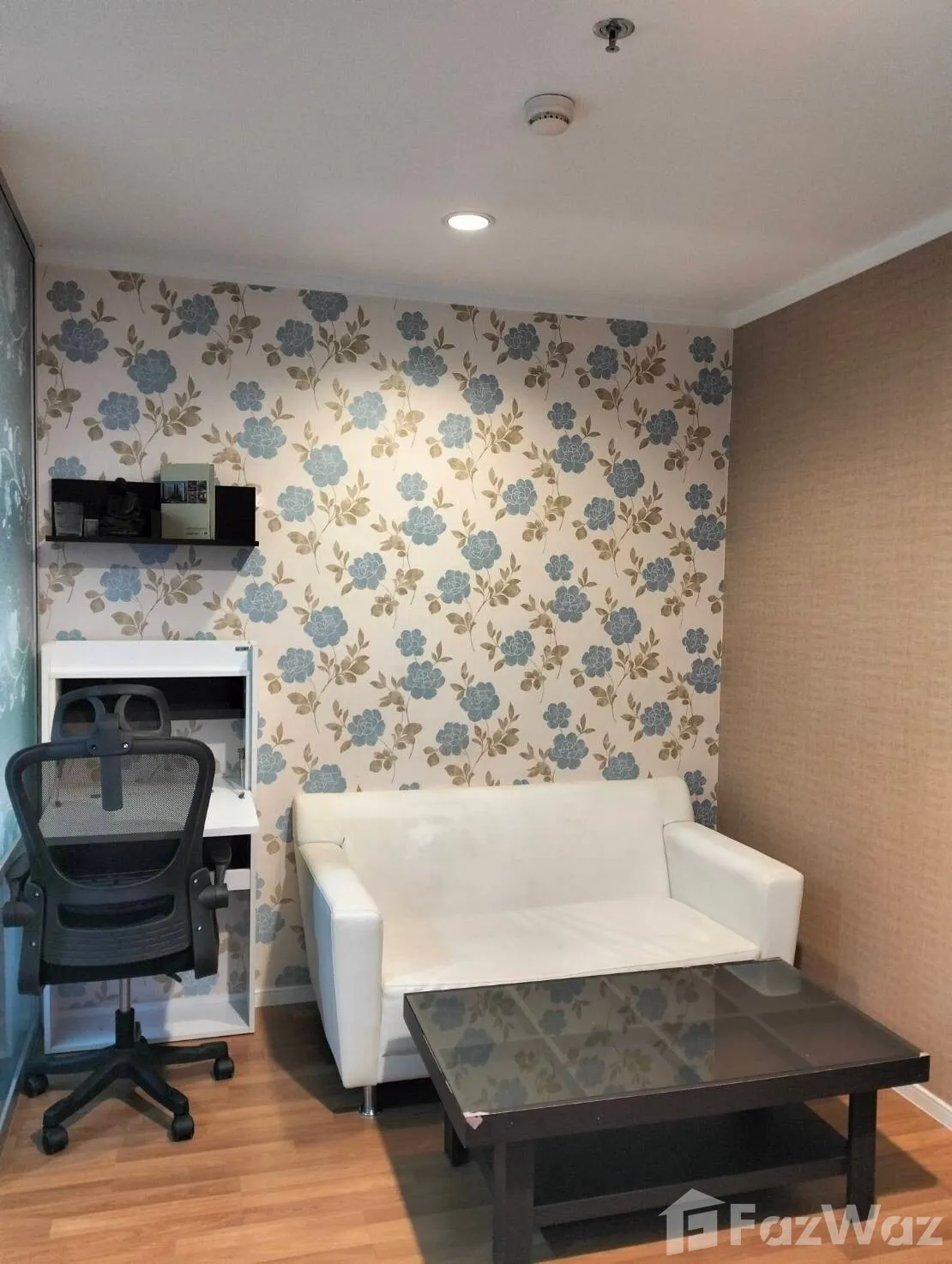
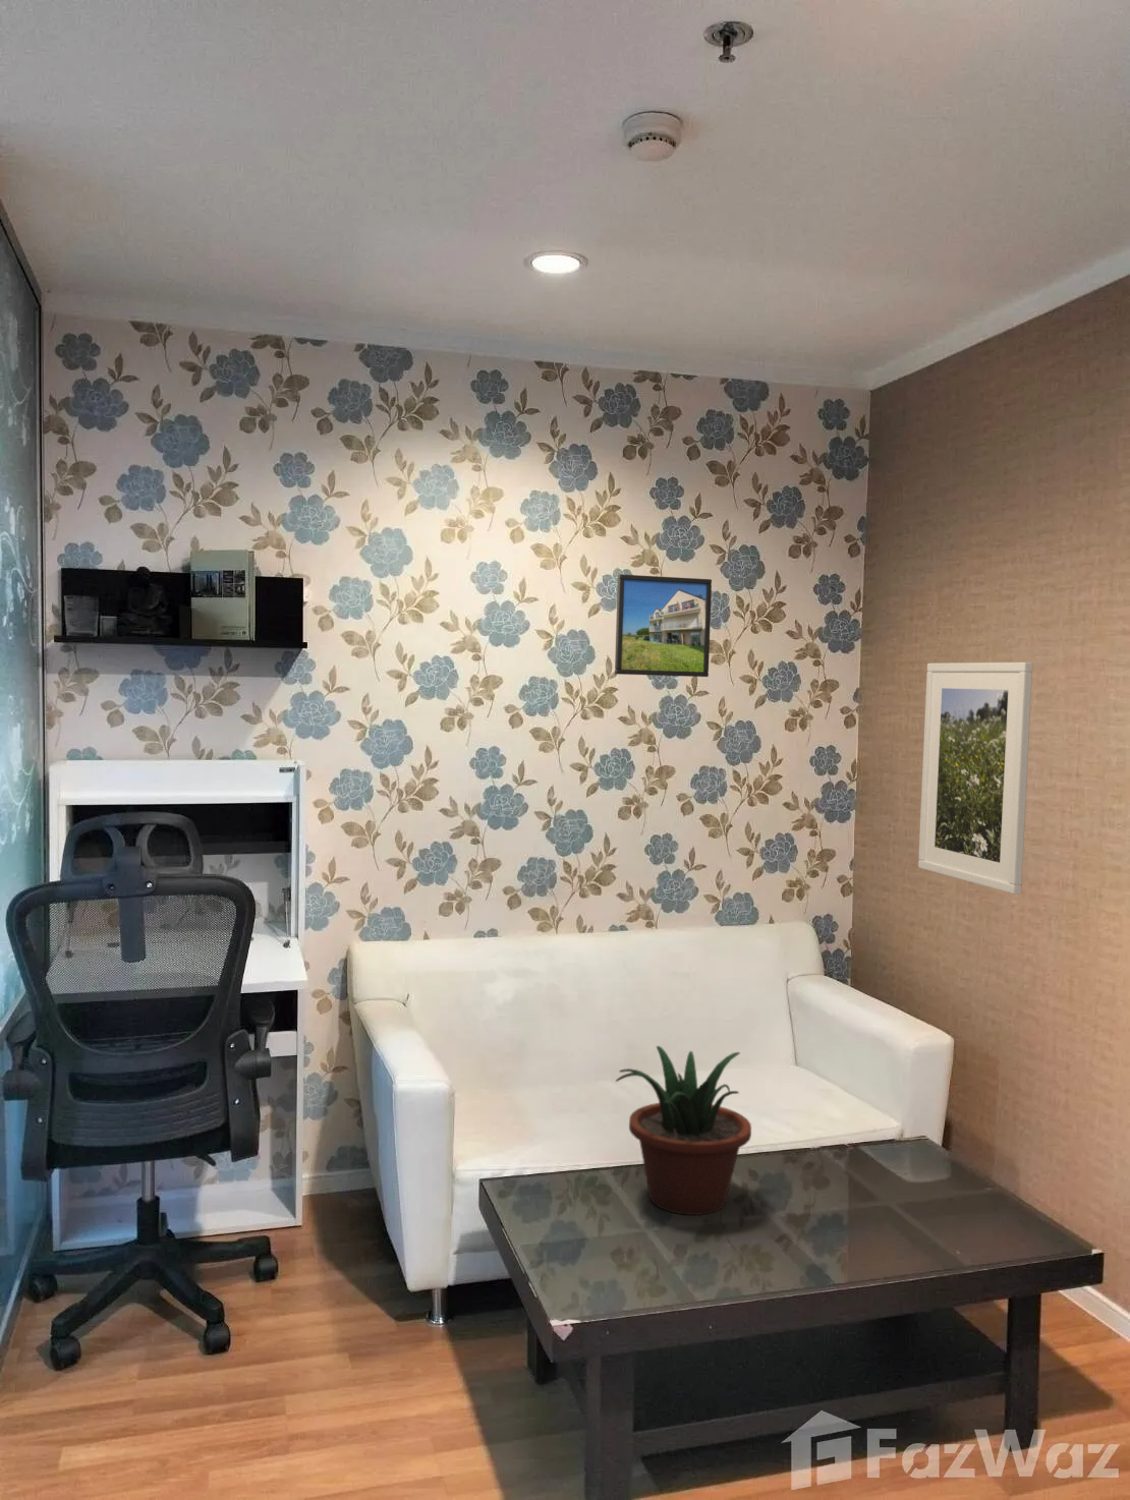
+ potted plant [614,1045,753,1216]
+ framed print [918,661,1034,896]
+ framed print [614,573,712,678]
